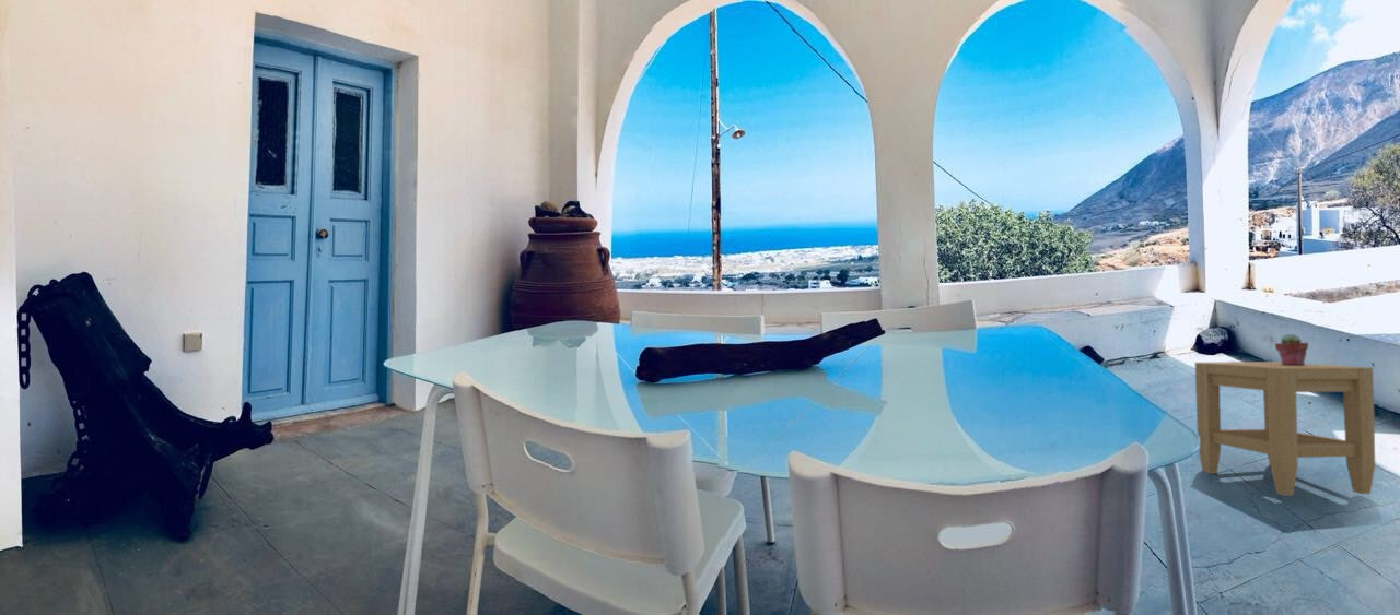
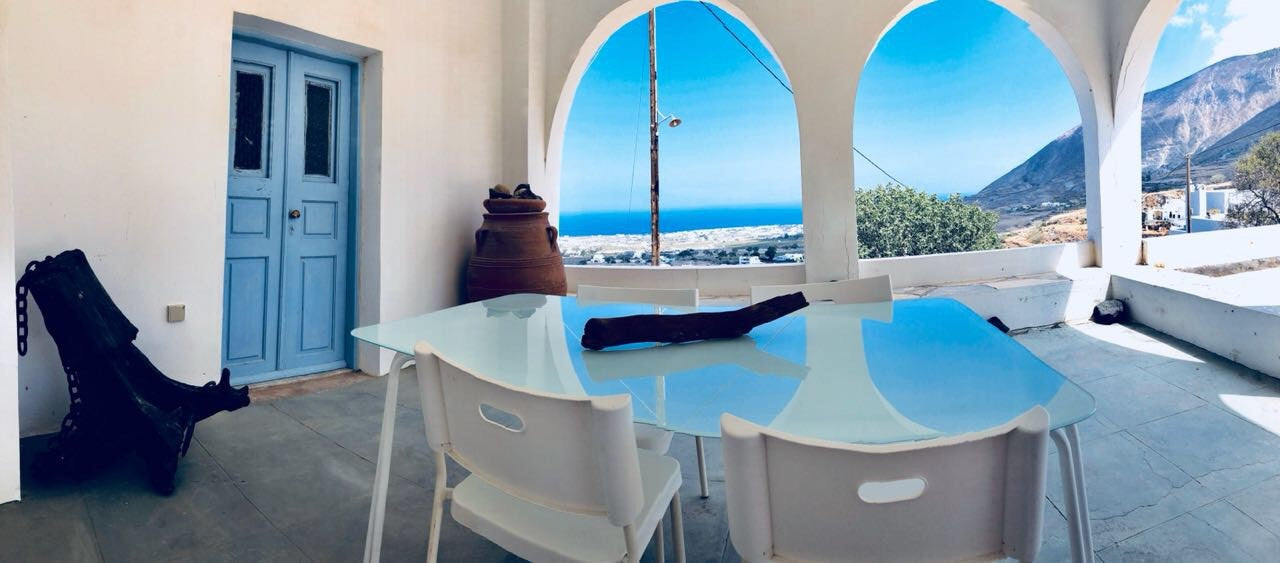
- potted succulent [1274,333,1309,366]
- stool [1194,360,1376,497]
